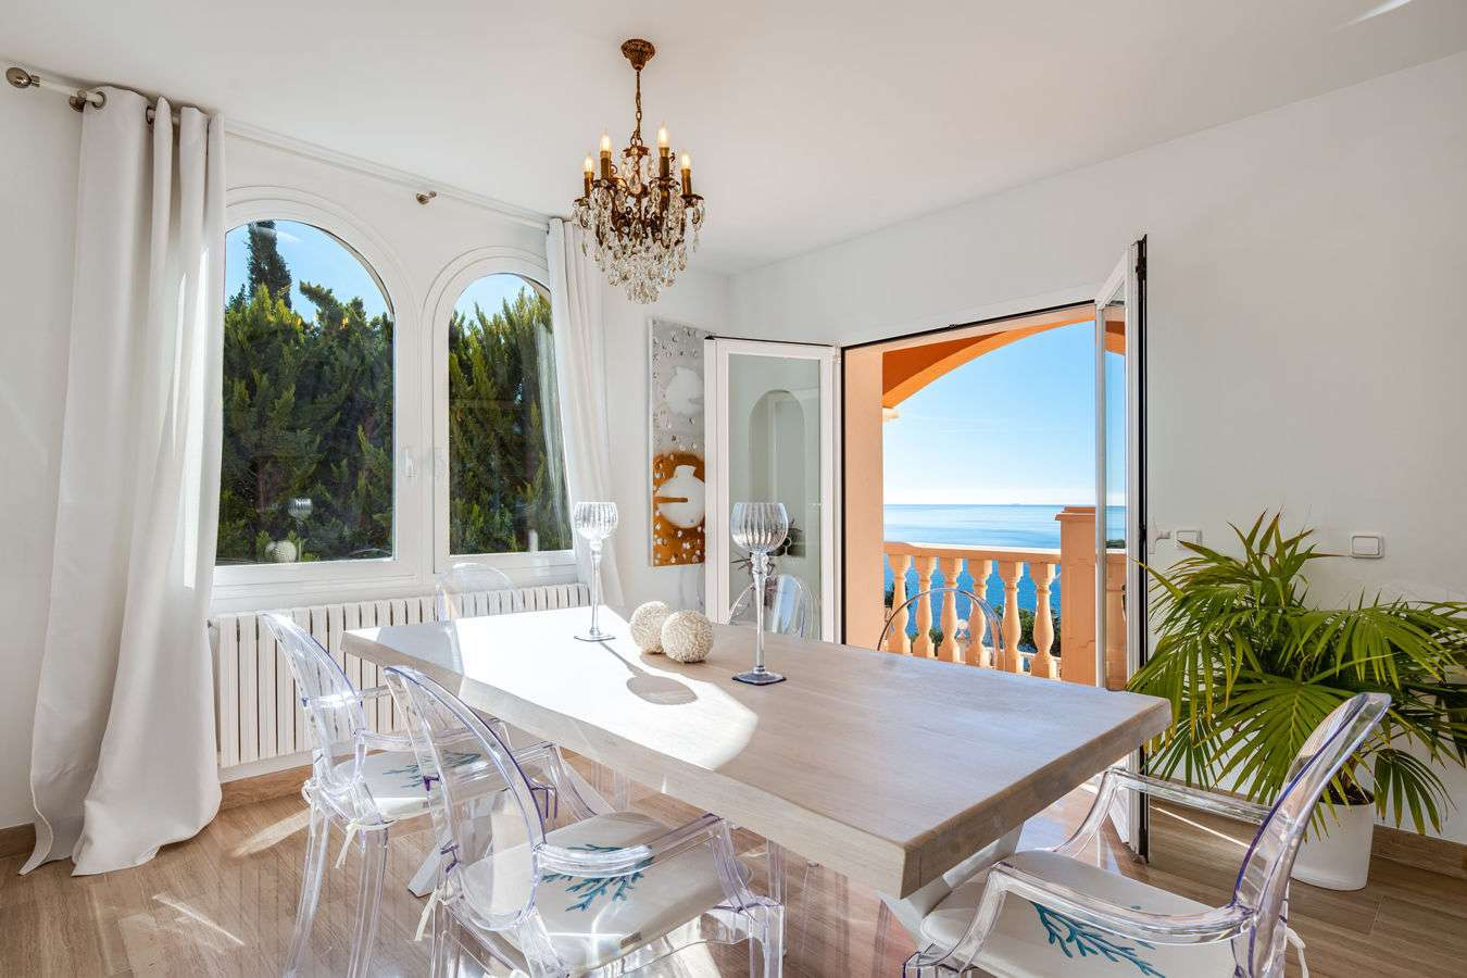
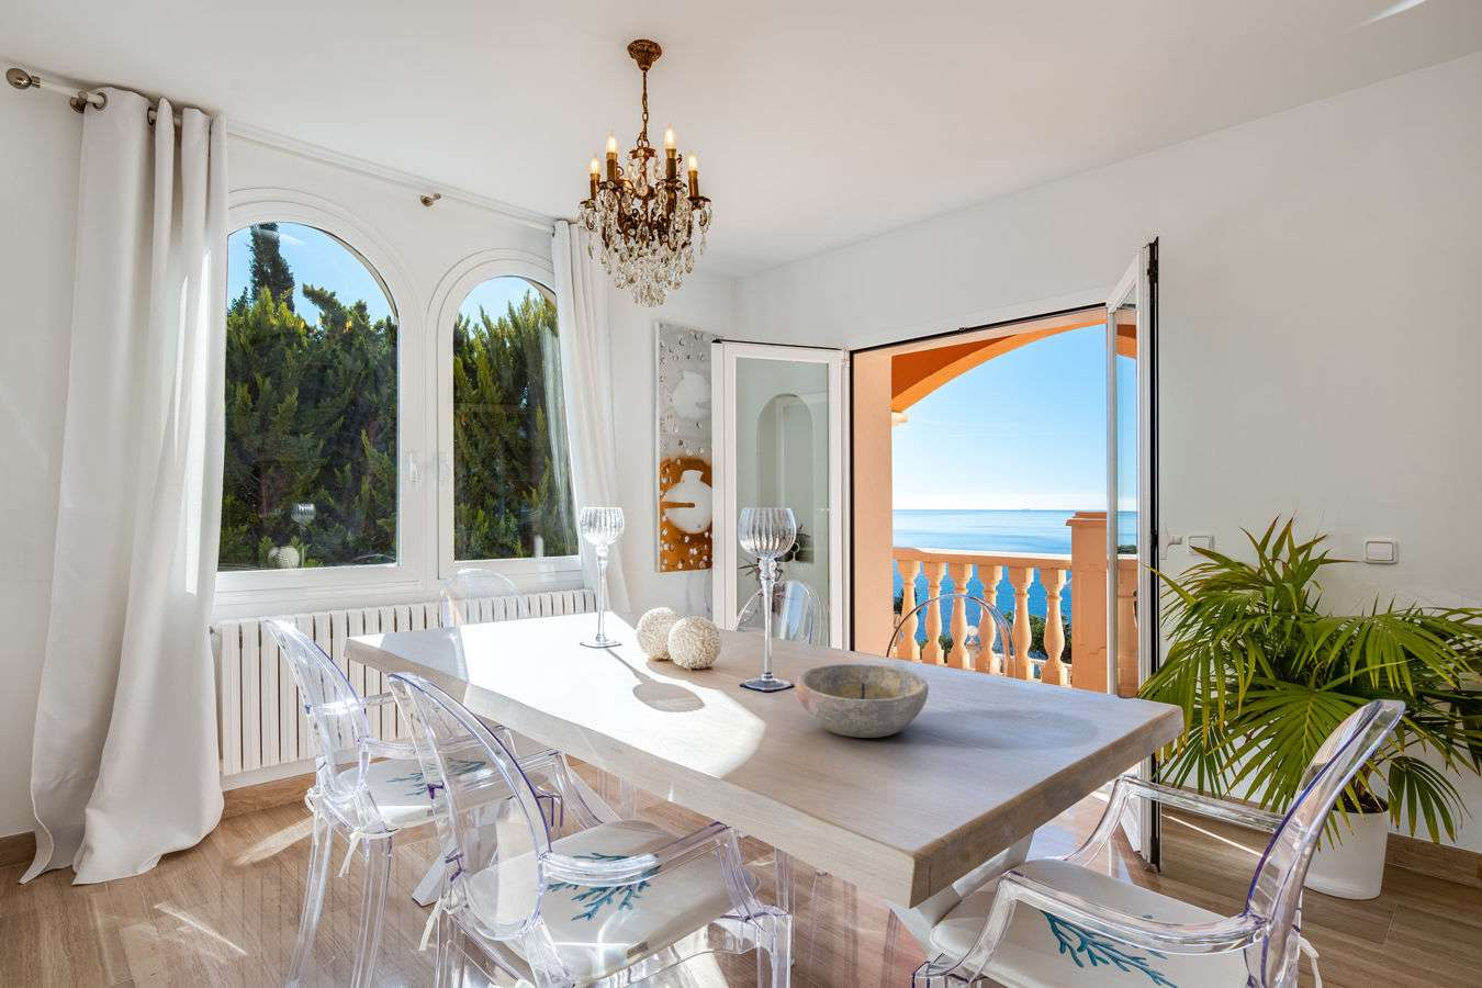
+ bowl [795,663,930,739]
